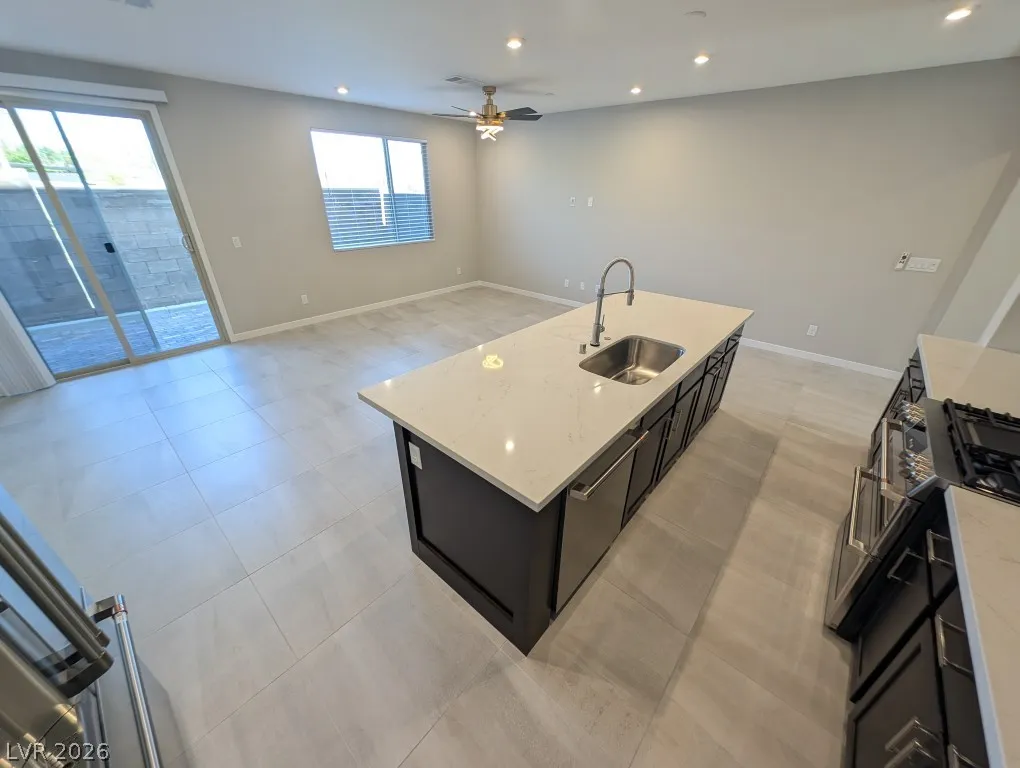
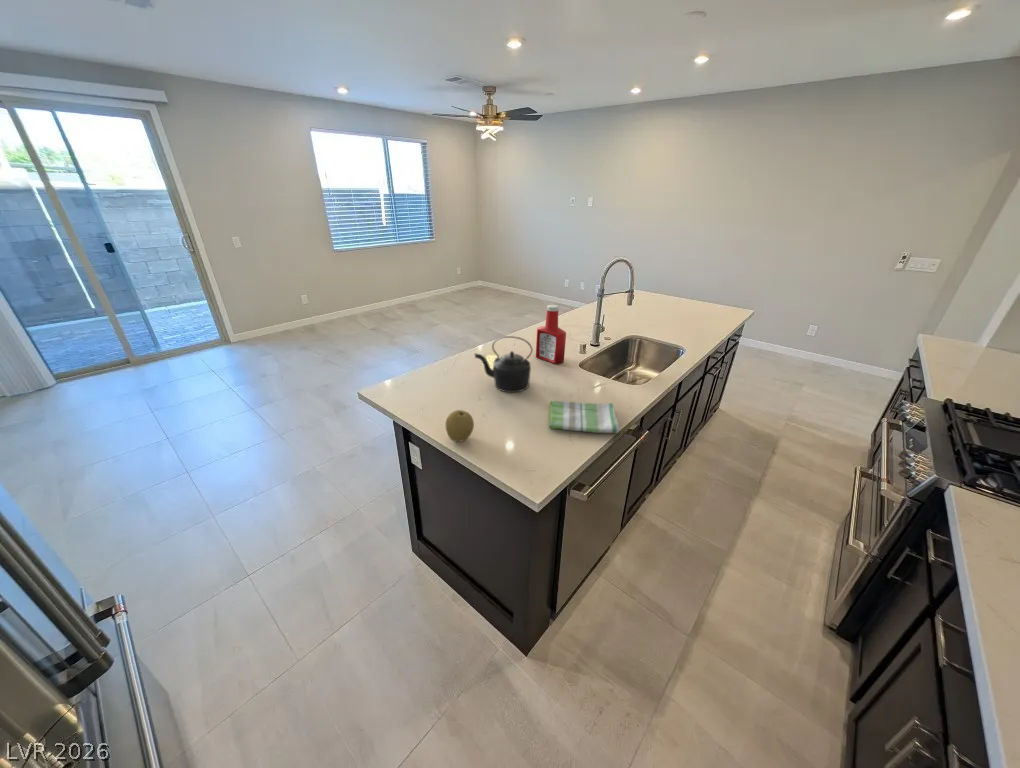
+ dish towel [548,400,620,434]
+ soap bottle [535,304,567,365]
+ kettle [473,335,534,393]
+ fruit [444,409,475,443]
